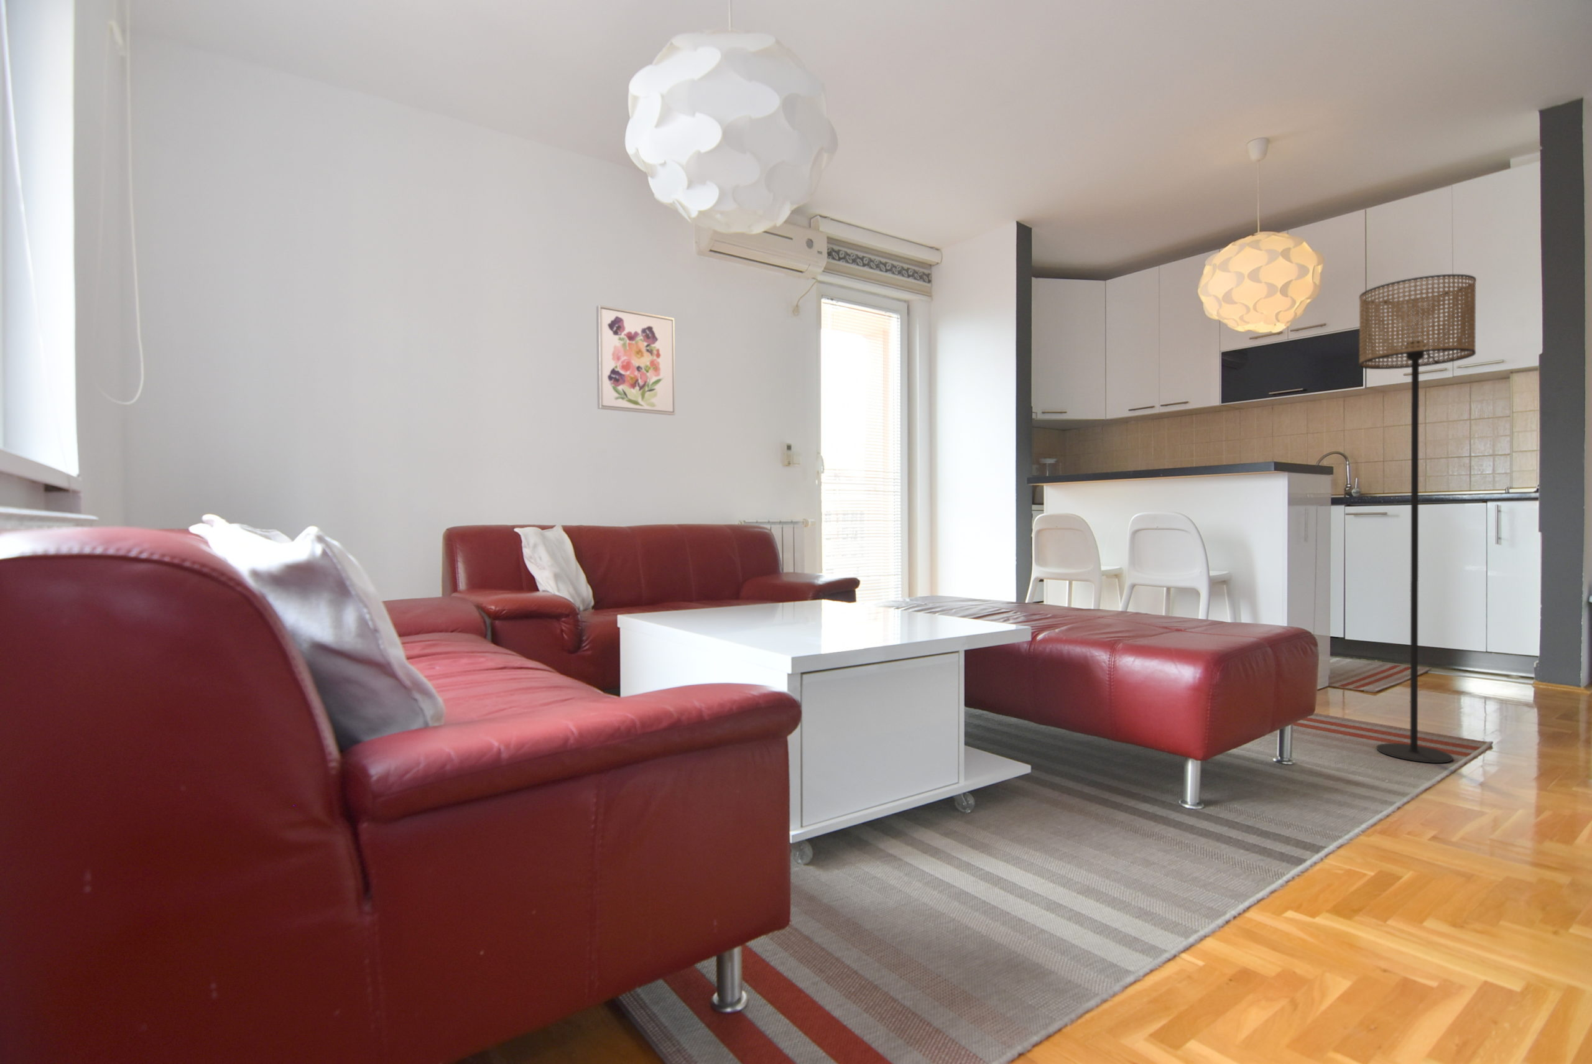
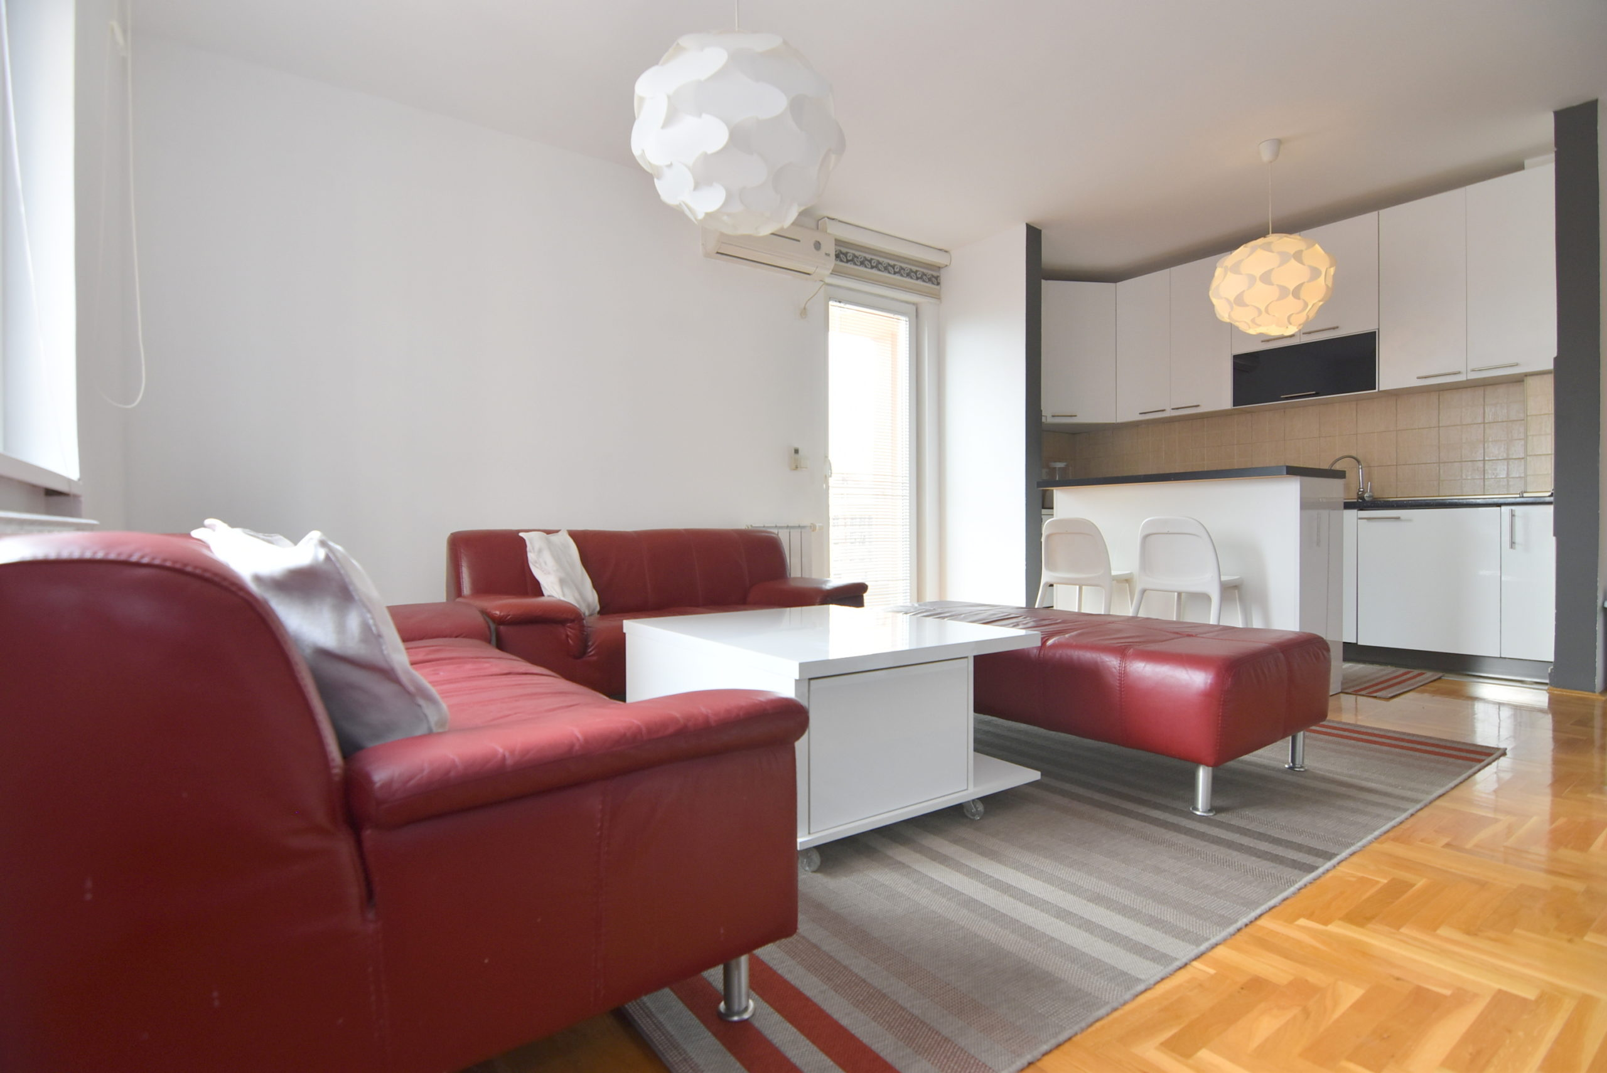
- wall art [596,304,676,416]
- floor lamp [1358,273,1477,764]
